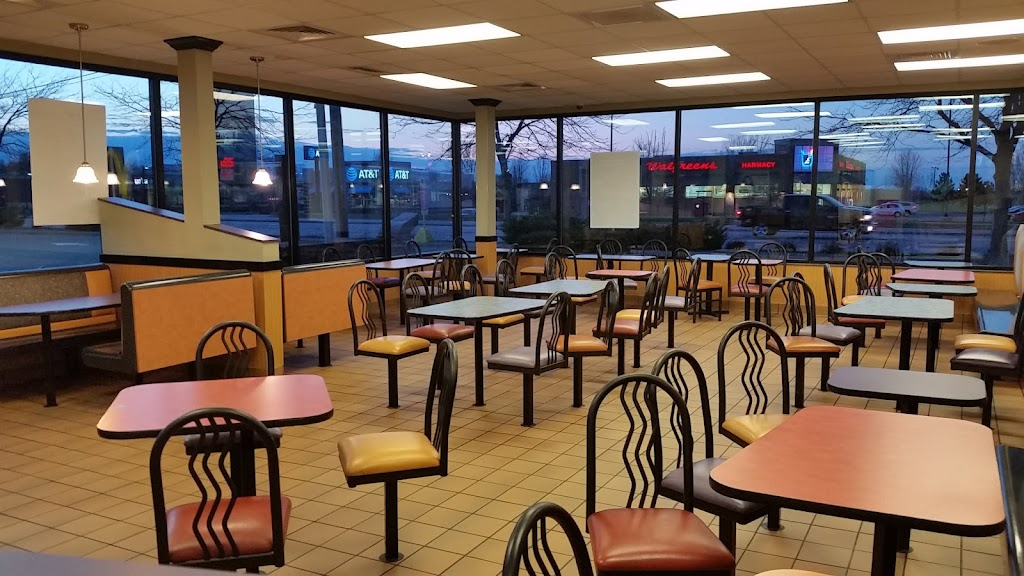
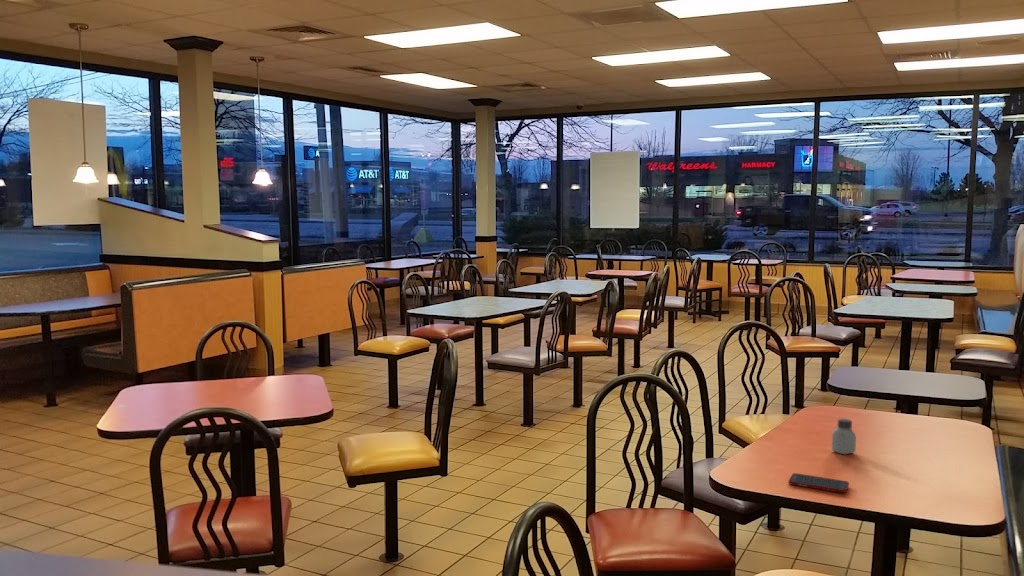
+ saltshaker [831,418,857,455]
+ cell phone [788,472,850,494]
